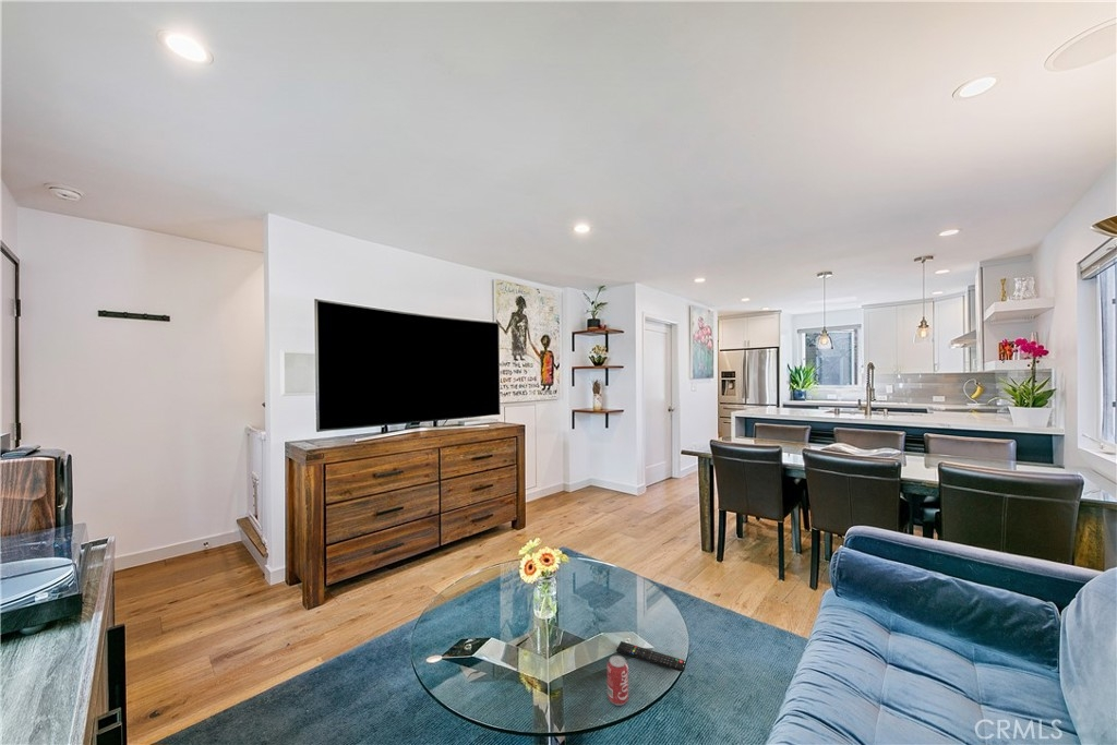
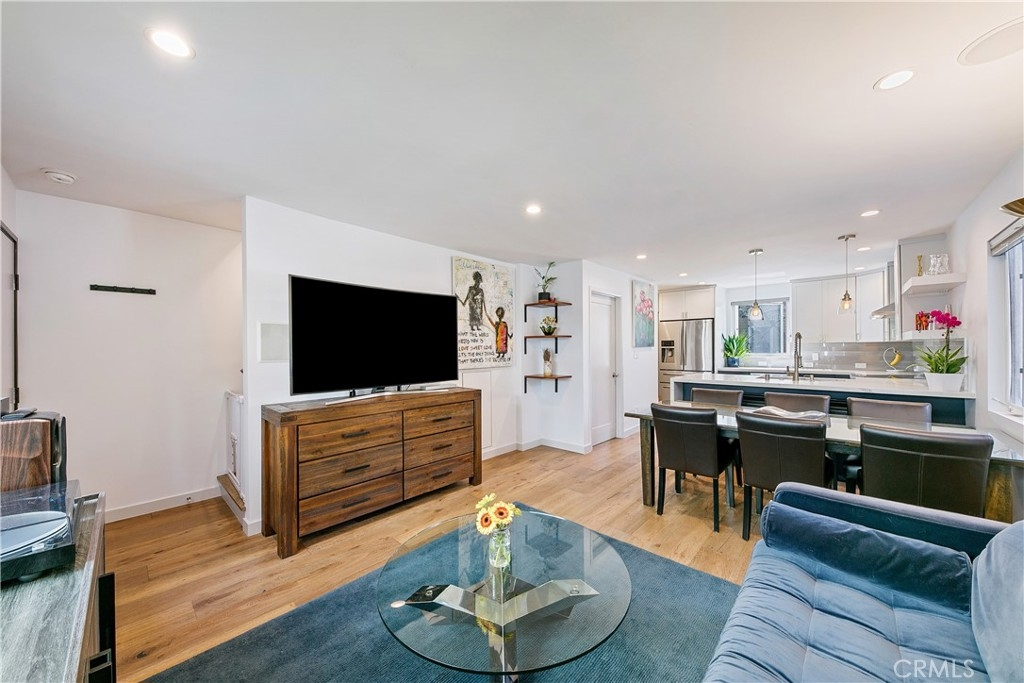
- remote control [615,640,686,673]
- beverage can [606,654,629,707]
